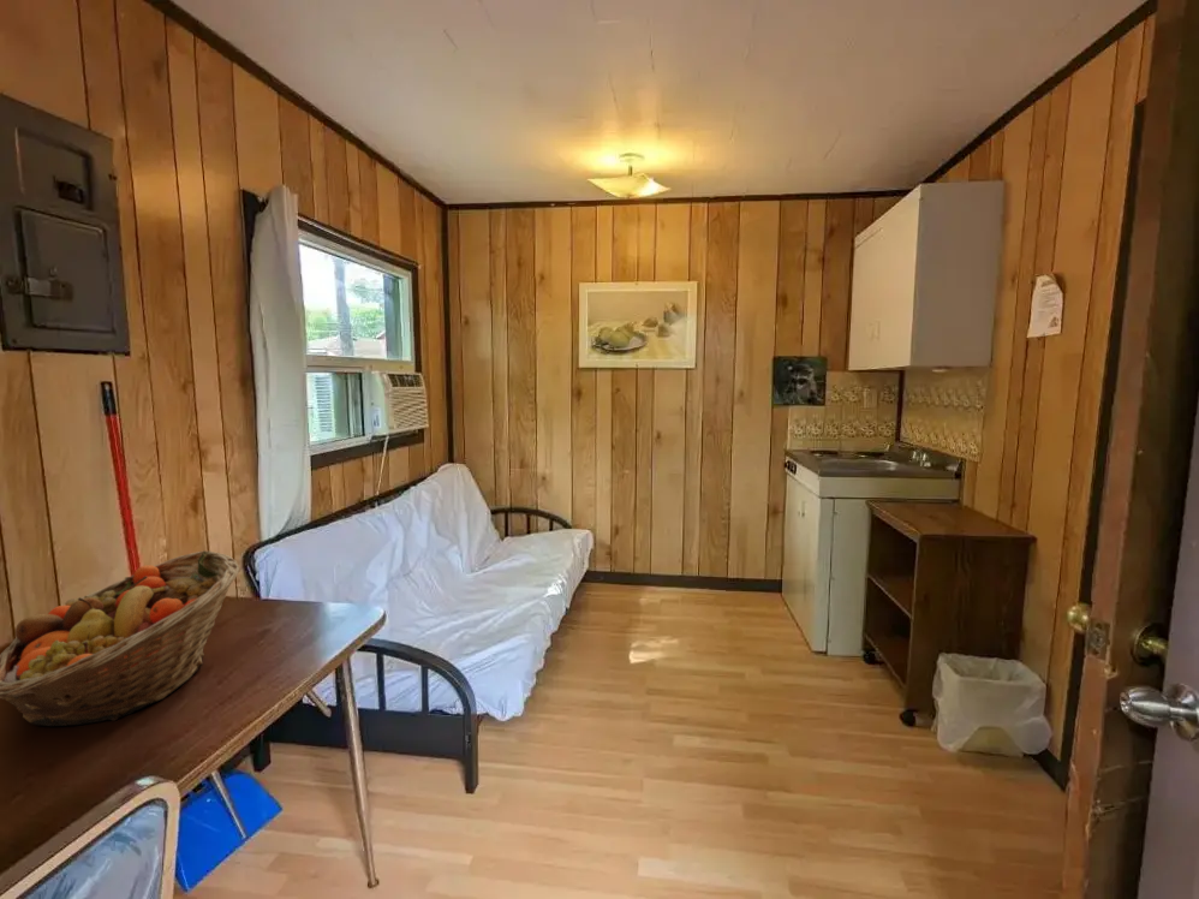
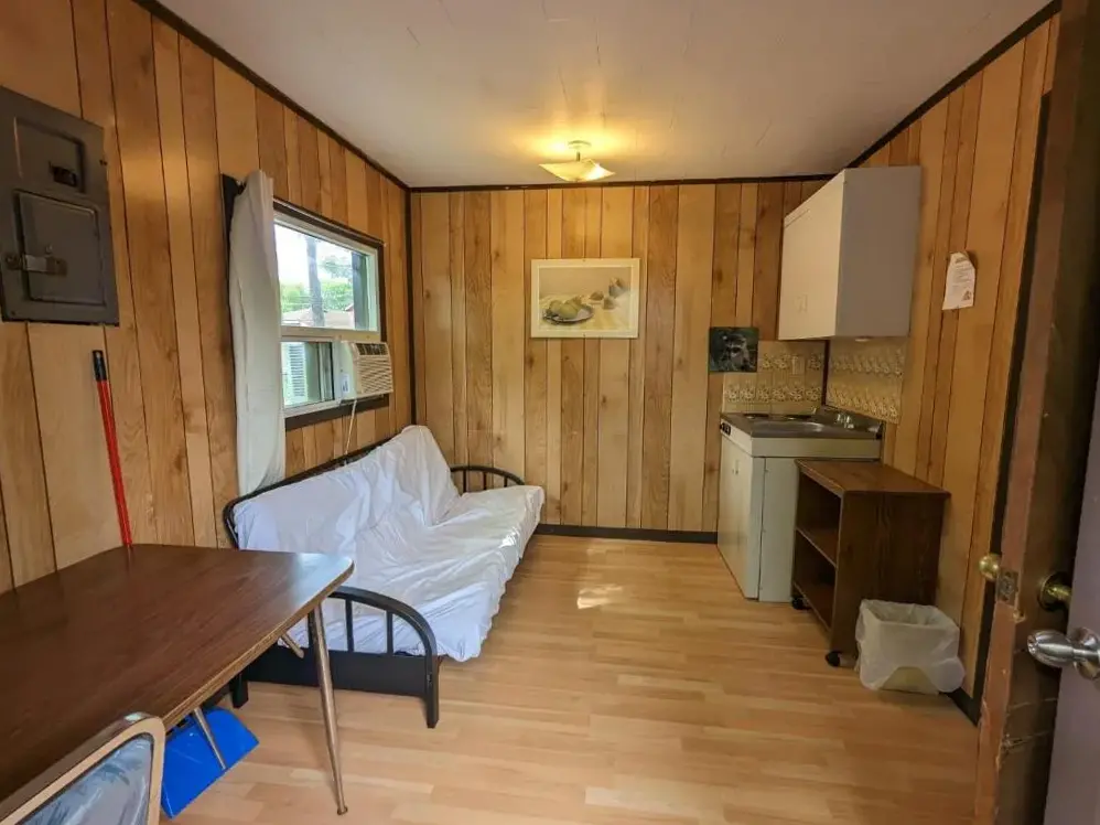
- fruit basket [0,549,241,727]
